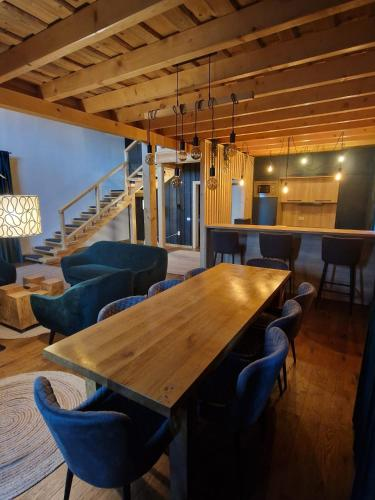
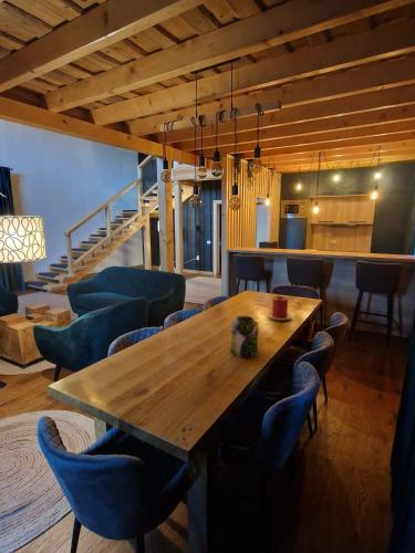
+ candle [266,295,293,322]
+ jar [229,314,259,358]
